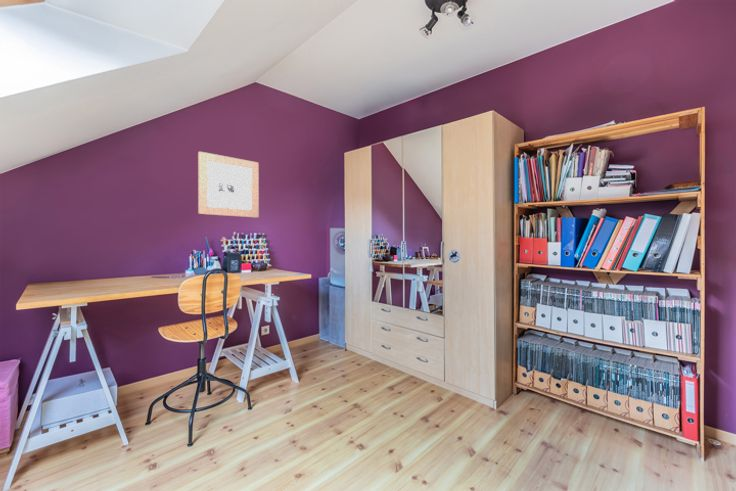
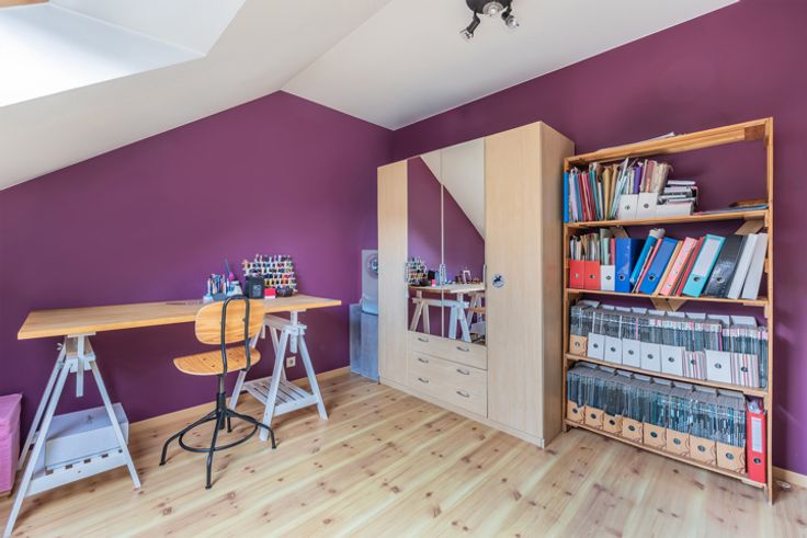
- wall art [197,150,260,219]
